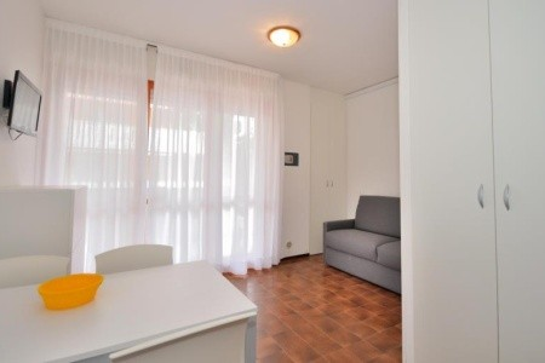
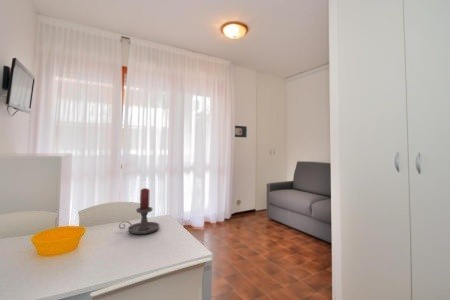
+ candle holder [118,187,160,235]
